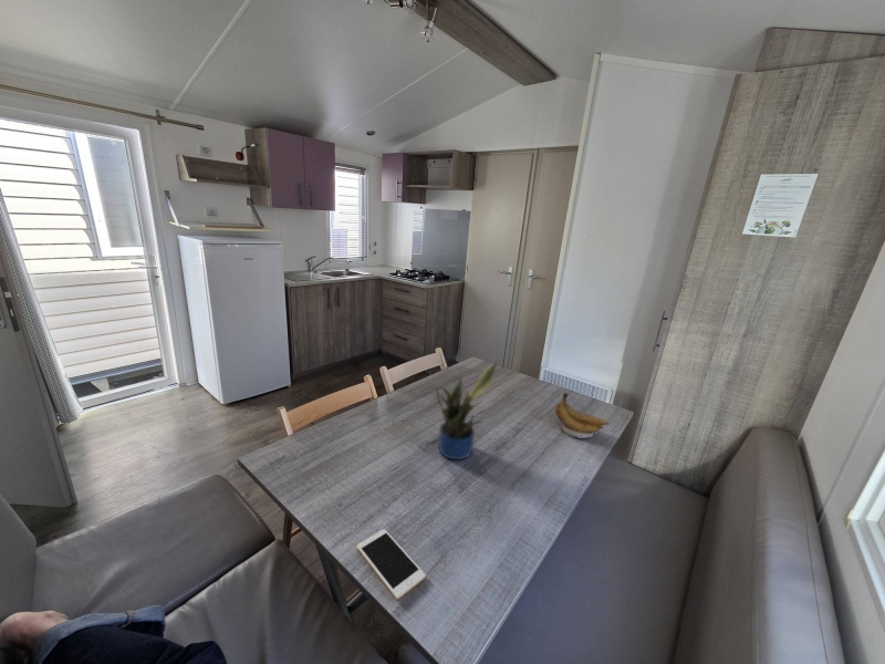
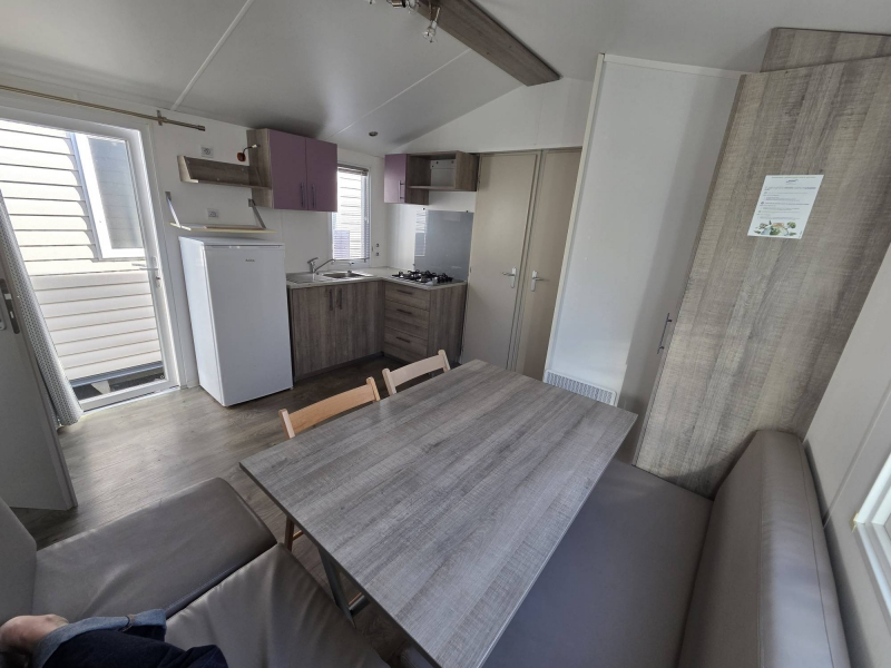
- cell phone [356,528,427,600]
- potted plant [435,361,499,460]
- banana [554,392,611,439]
